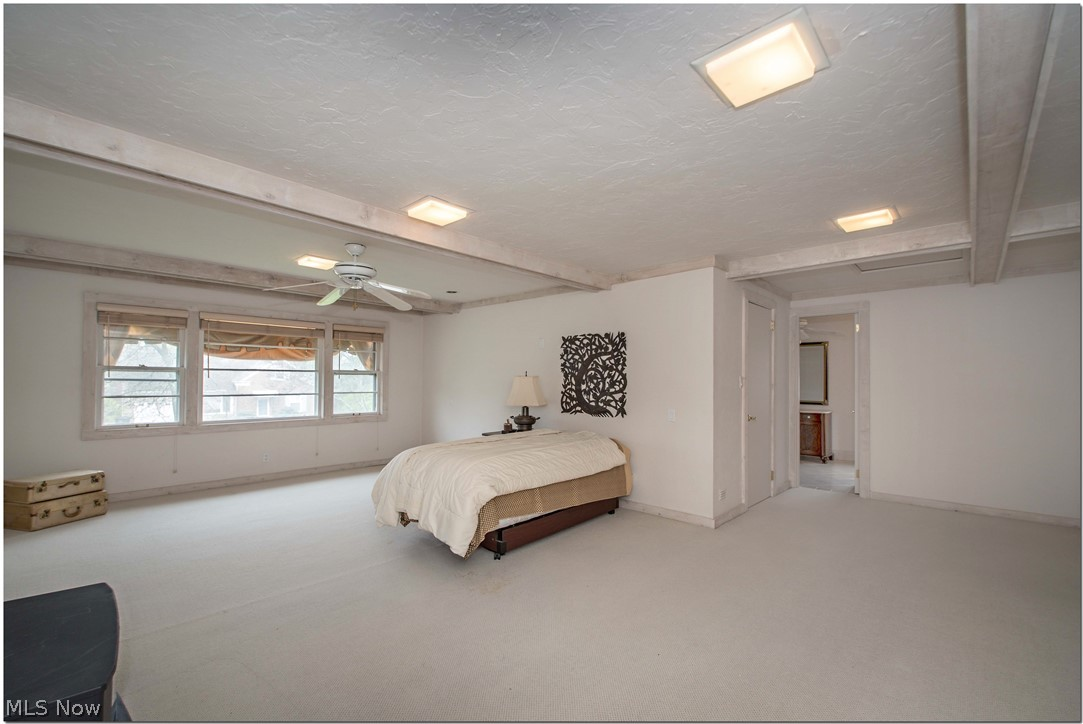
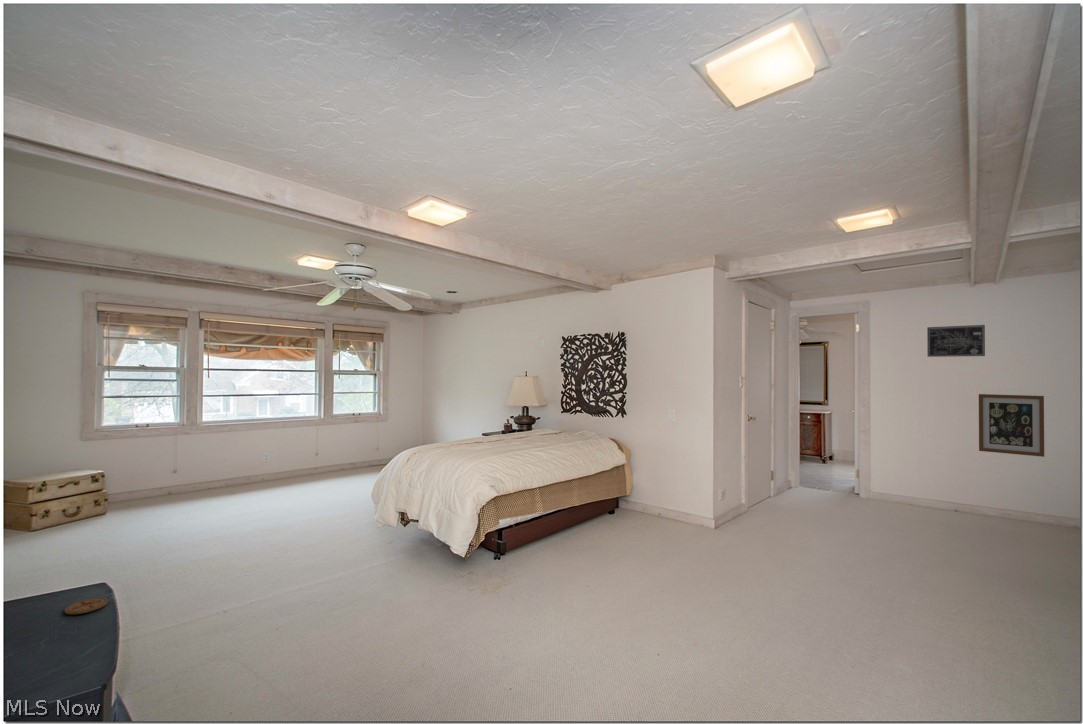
+ coaster [63,597,109,615]
+ wall art [978,393,1045,458]
+ wall art [926,324,986,358]
